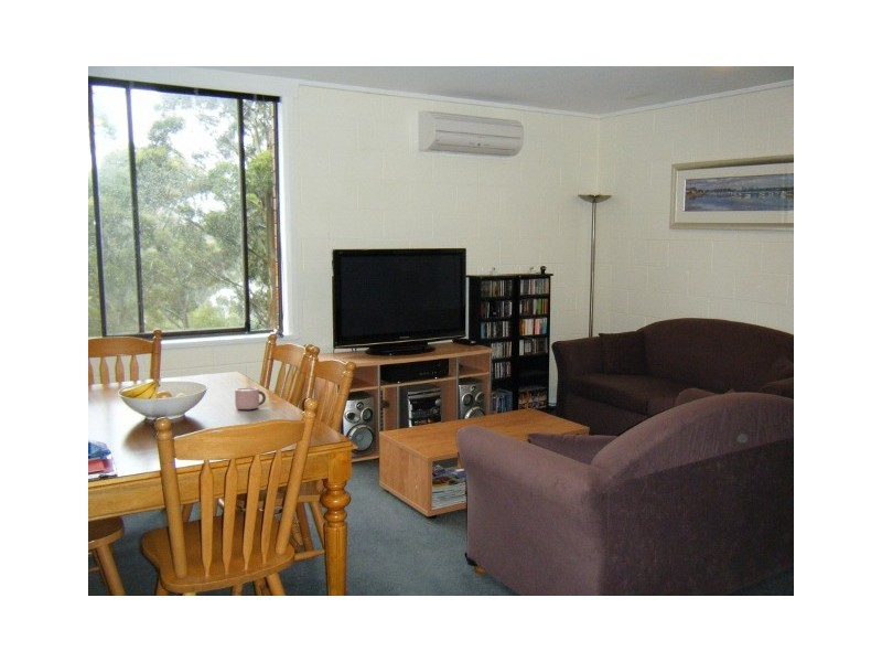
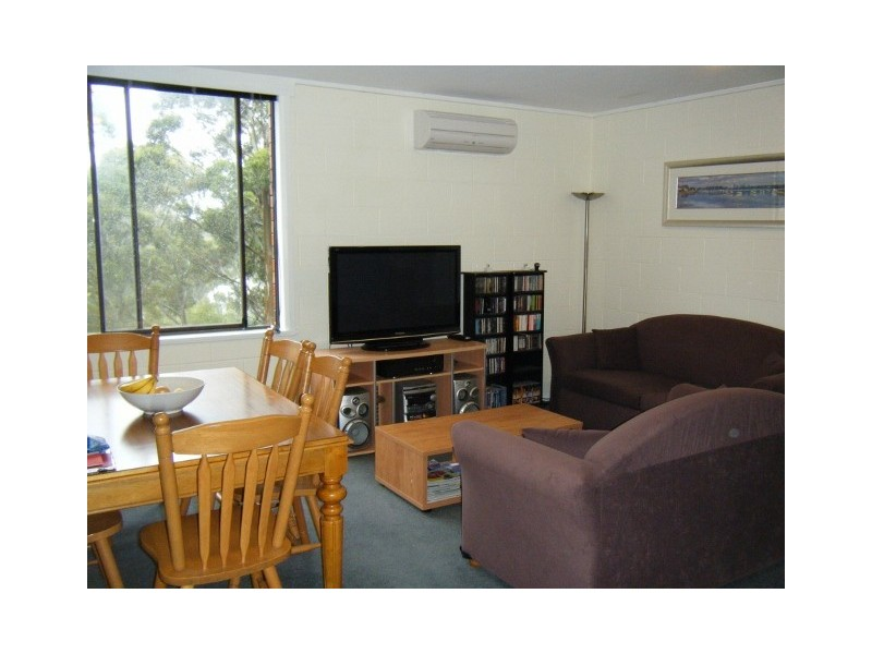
- mug [234,386,267,410]
